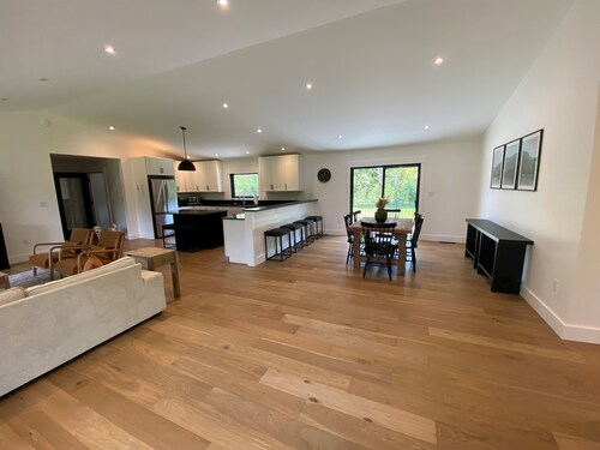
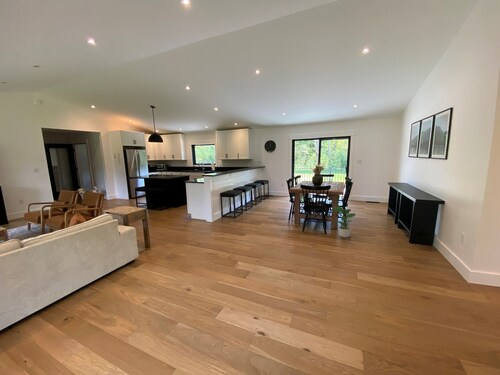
+ potted plant [332,205,357,238]
